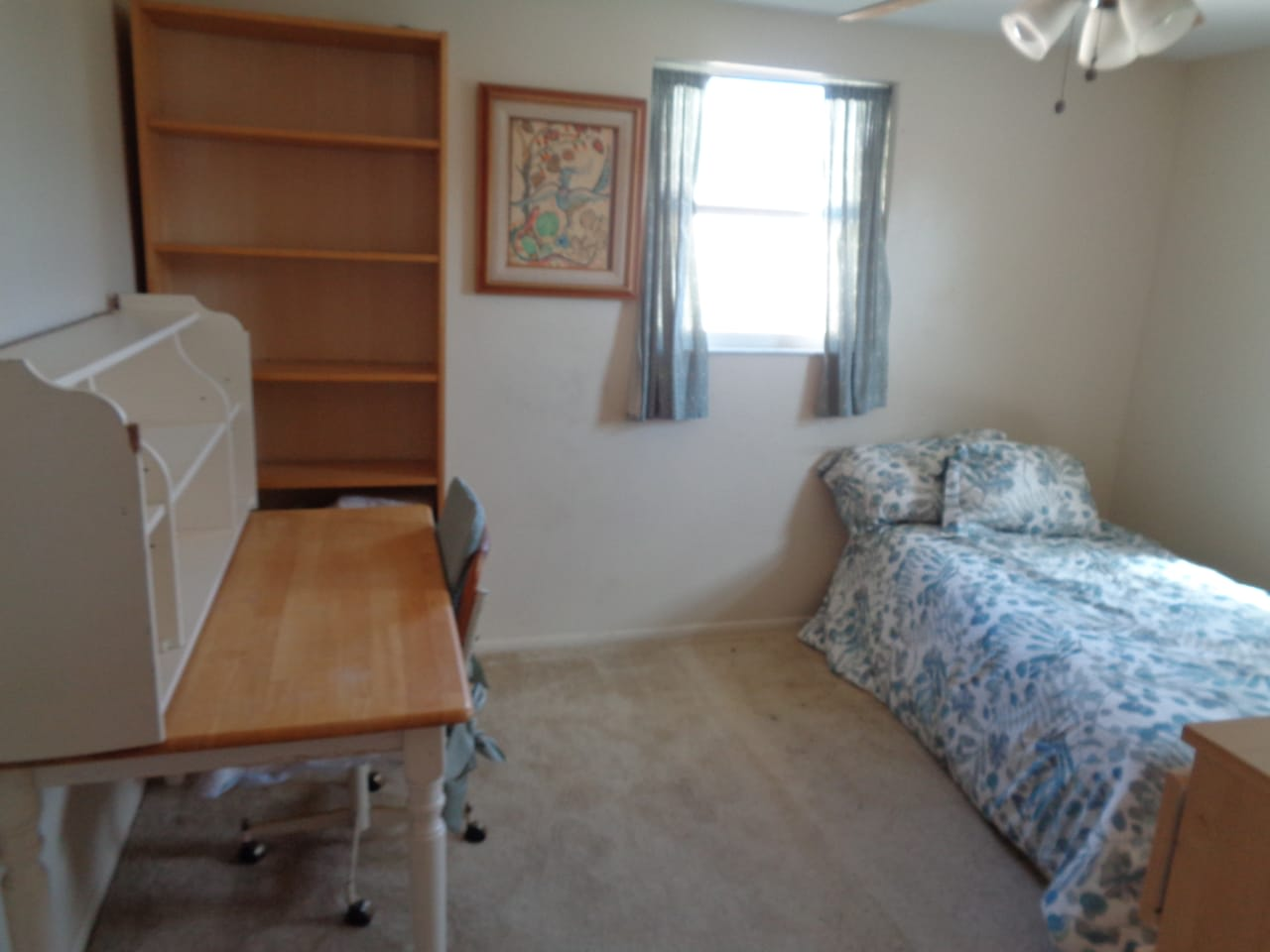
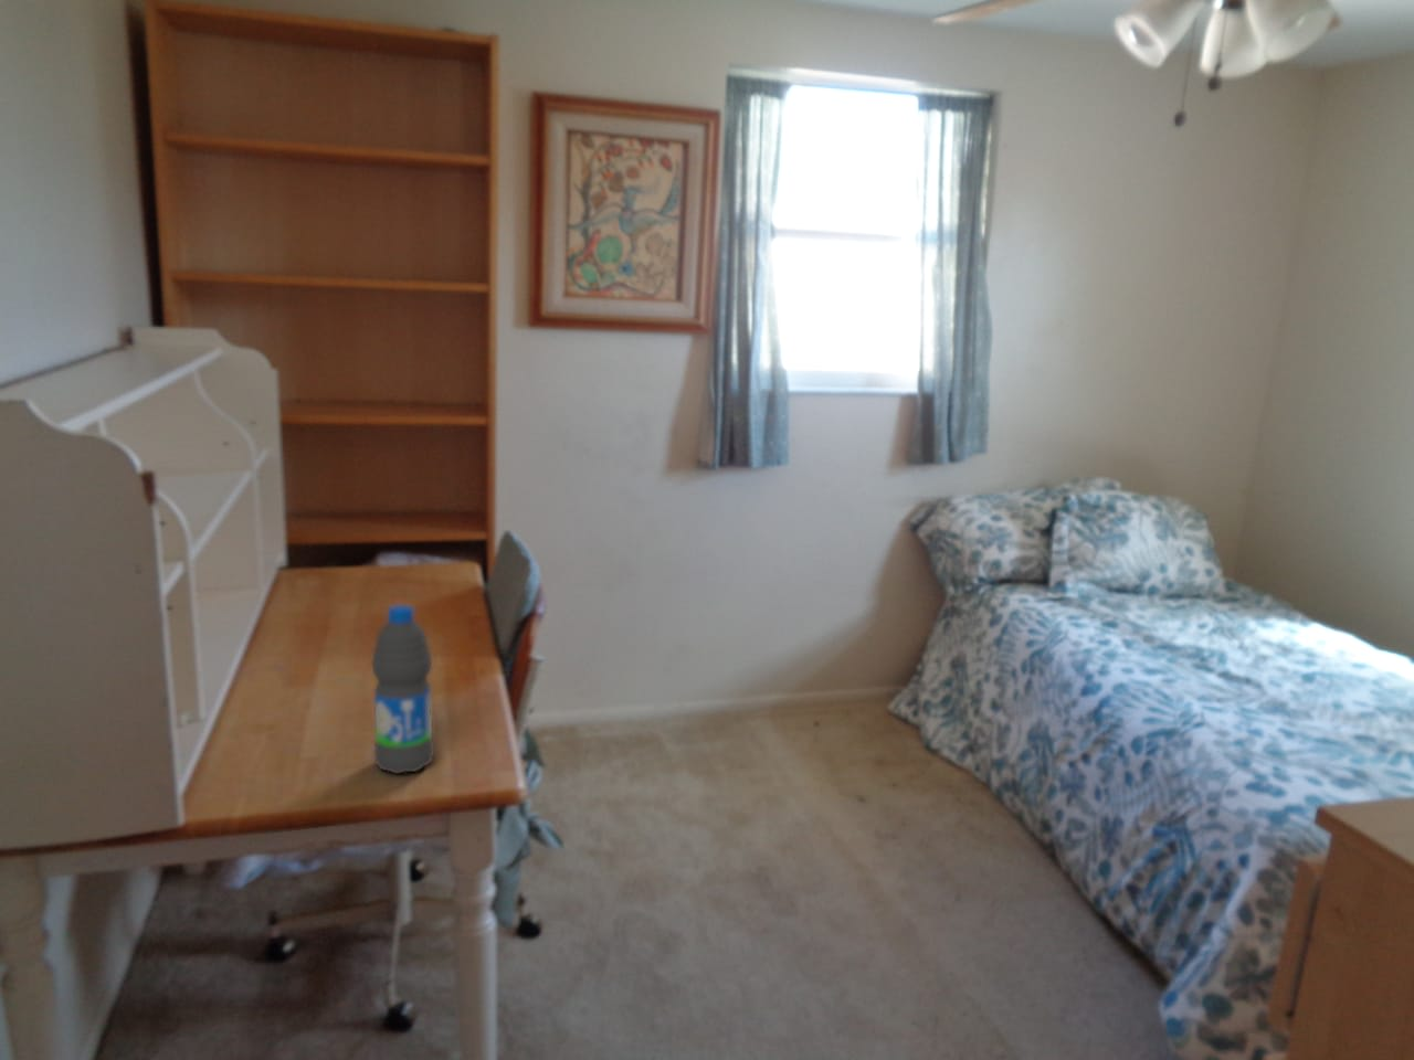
+ water bottle [371,603,435,775]
